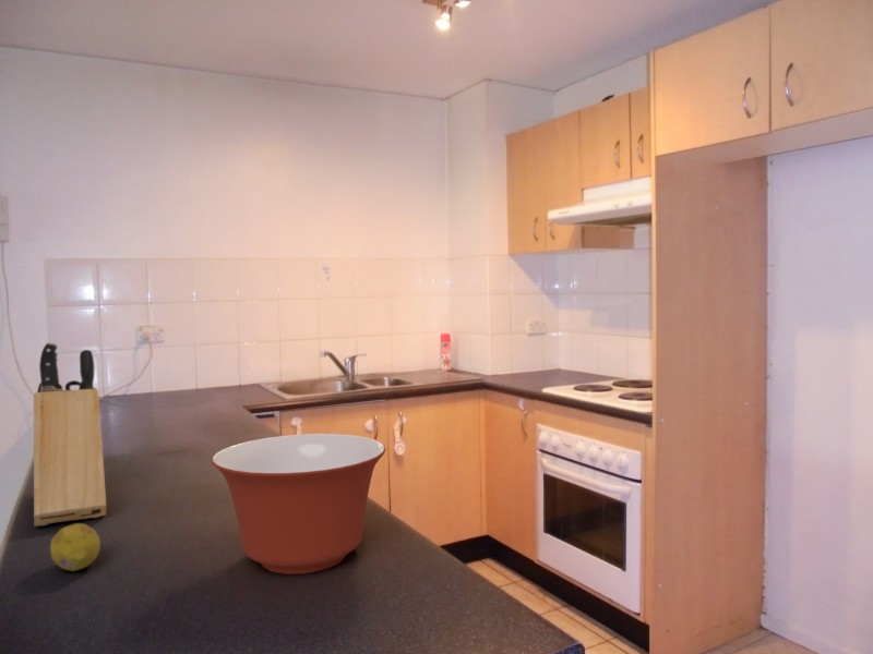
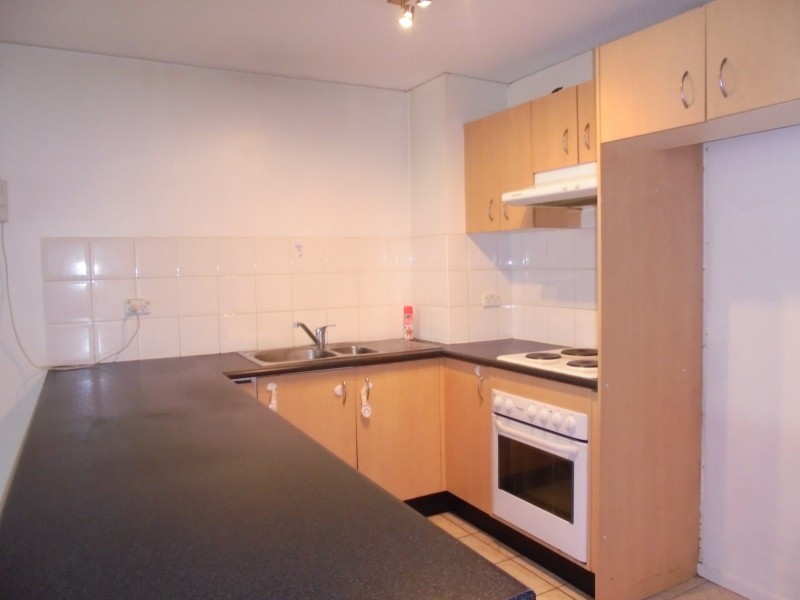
- fruit [49,522,101,572]
- mixing bowl [211,433,386,576]
- knife block [33,341,107,528]
